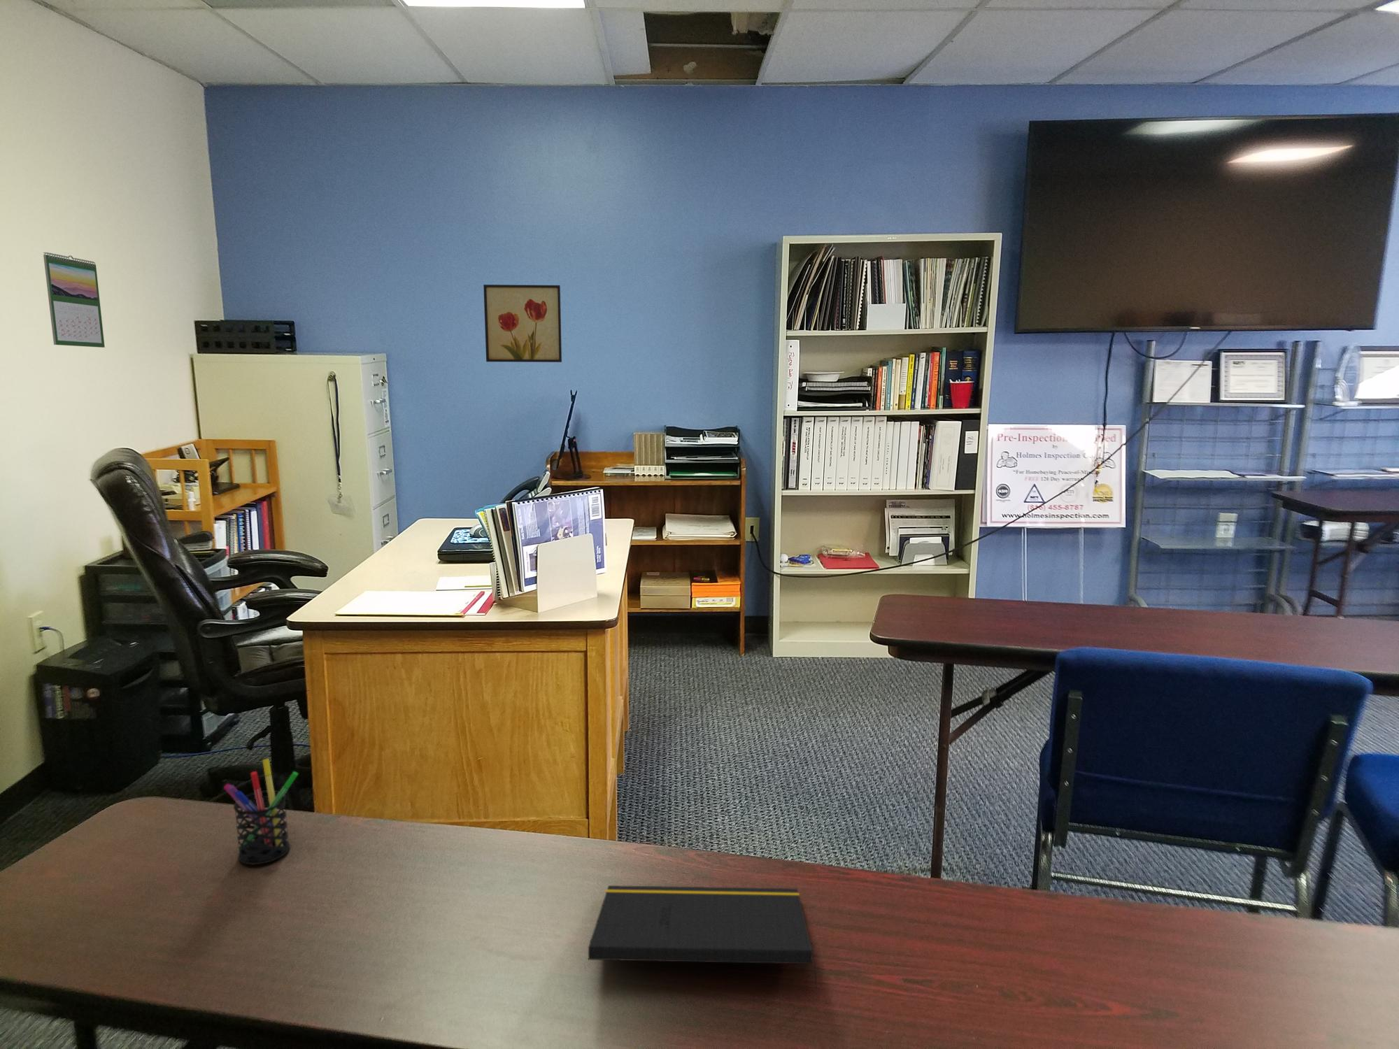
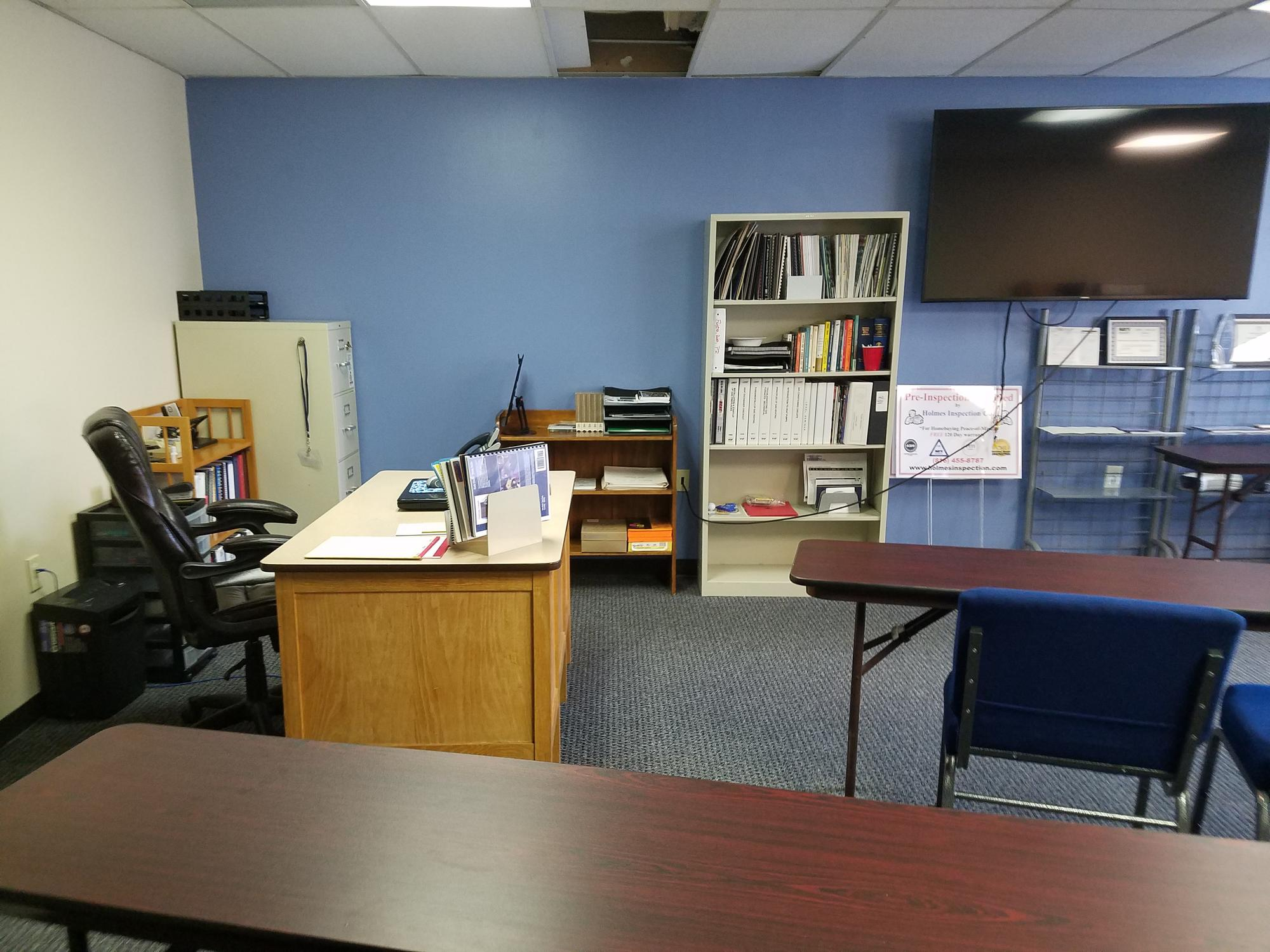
- wall art [482,284,563,363]
- calendar [43,251,106,348]
- pen holder [224,758,300,865]
- notepad [587,885,818,991]
